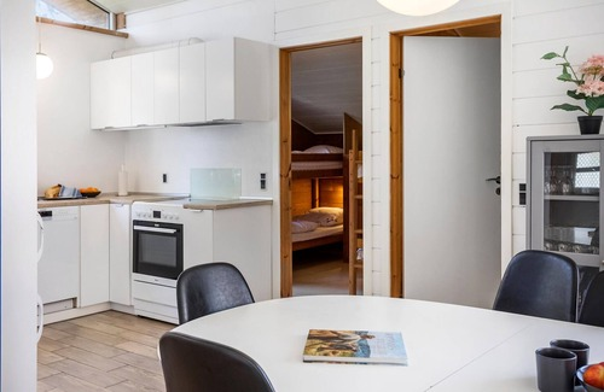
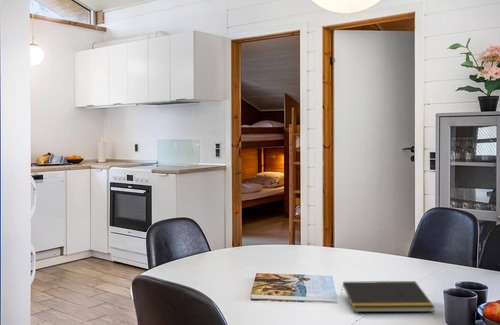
+ notepad [340,280,436,313]
